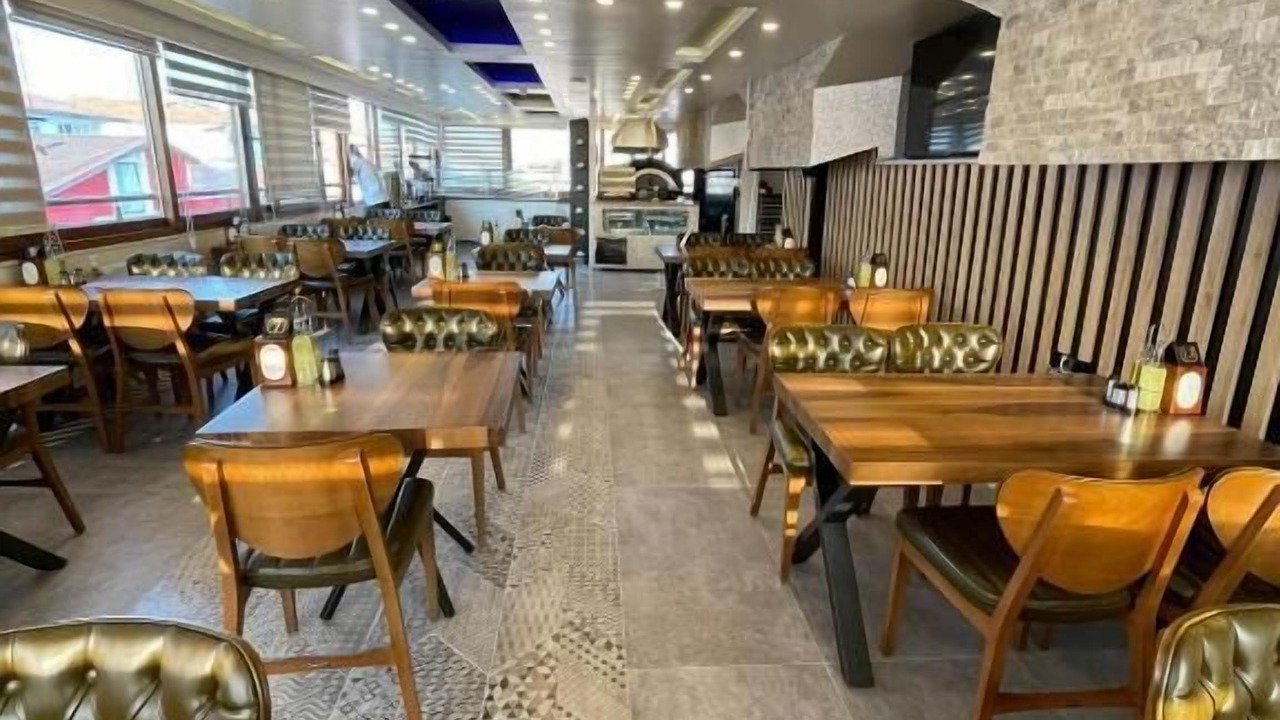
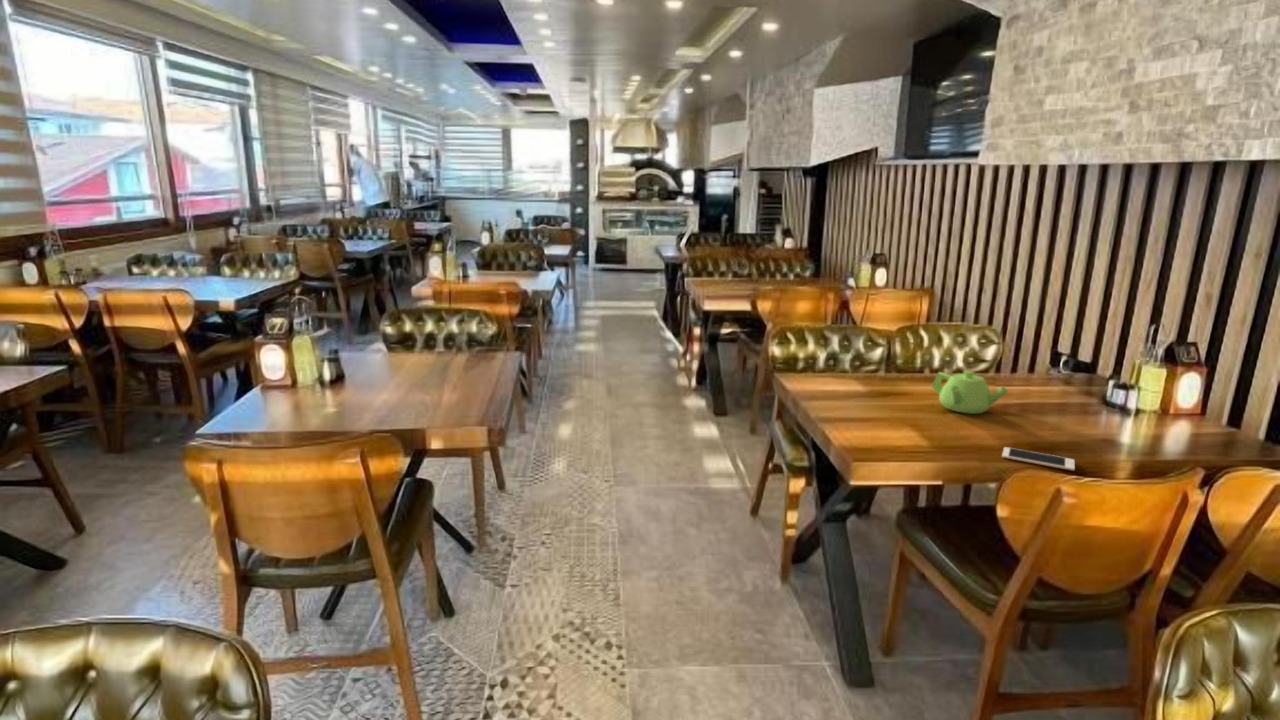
+ teapot [930,370,1009,415]
+ cell phone [1001,446,1076,472]
